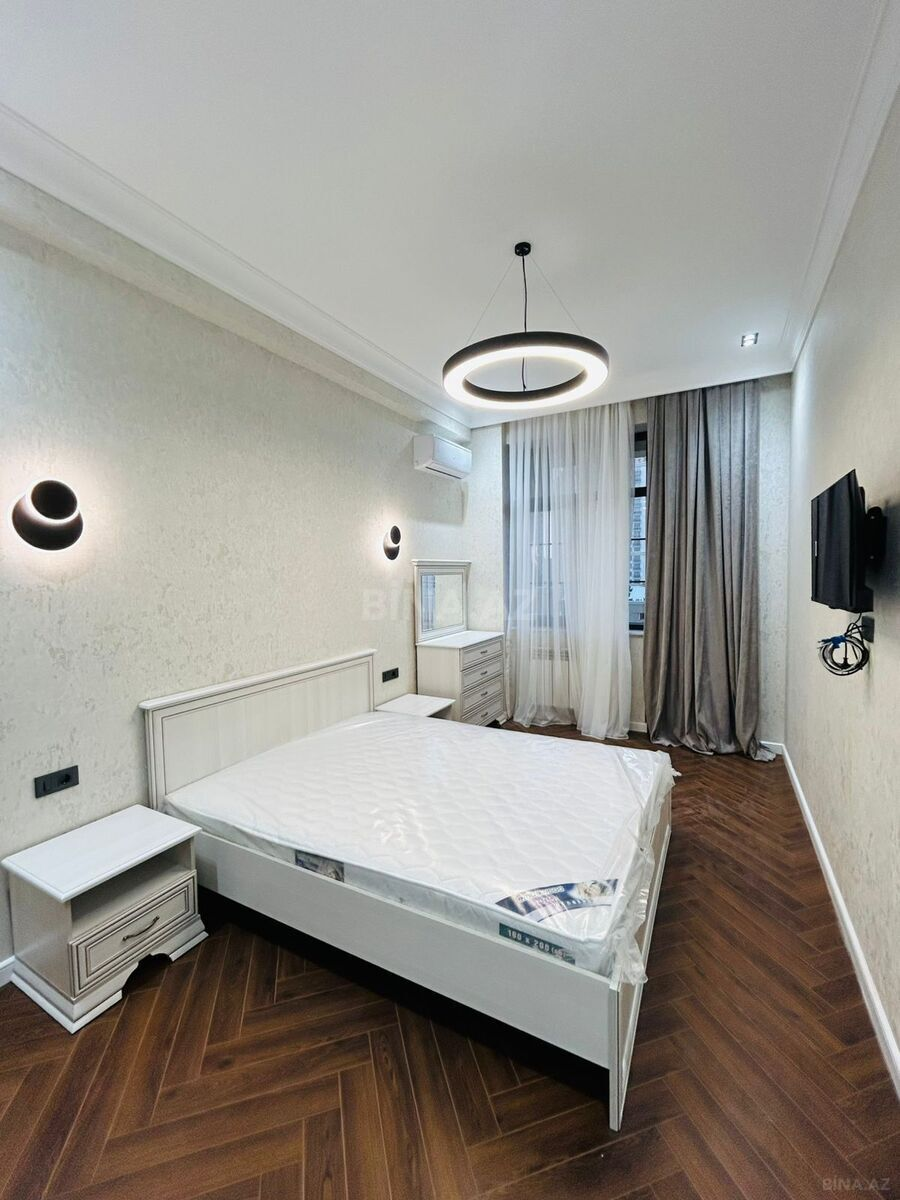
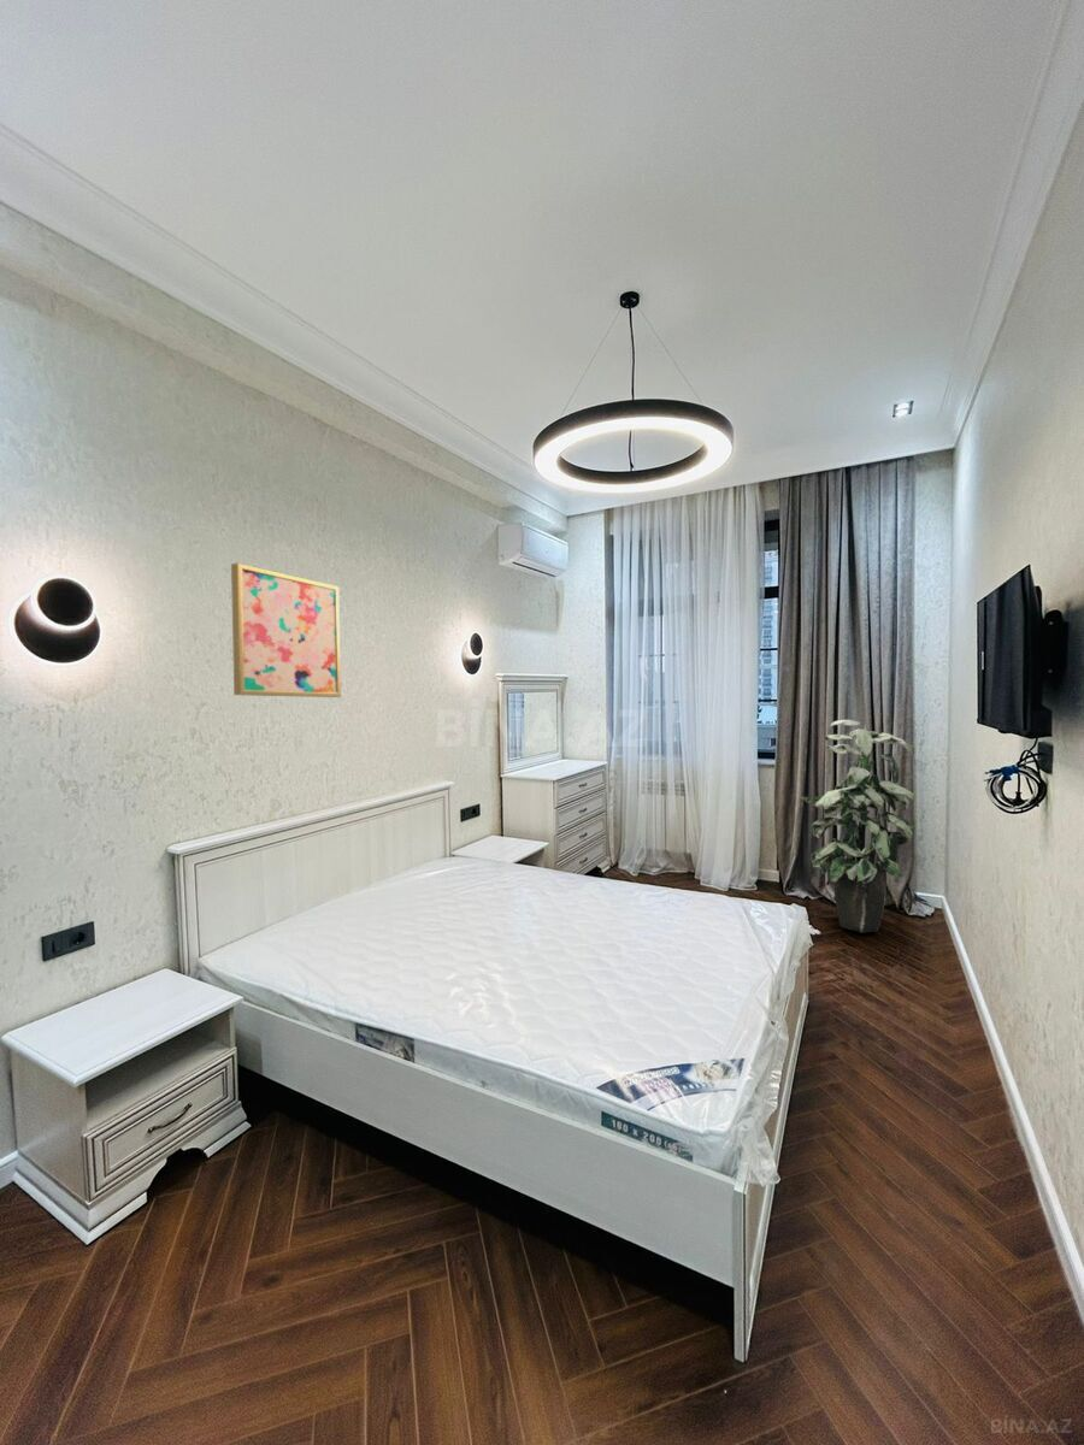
+ indoor plant [799,719,917,934]
+ wall art [230,562,342,698]
